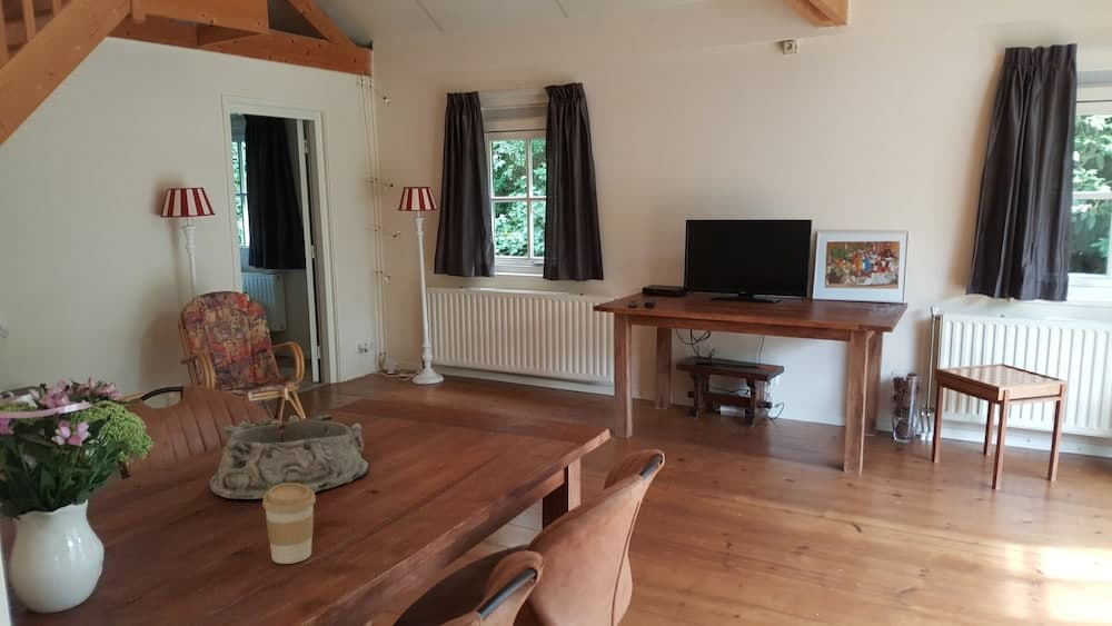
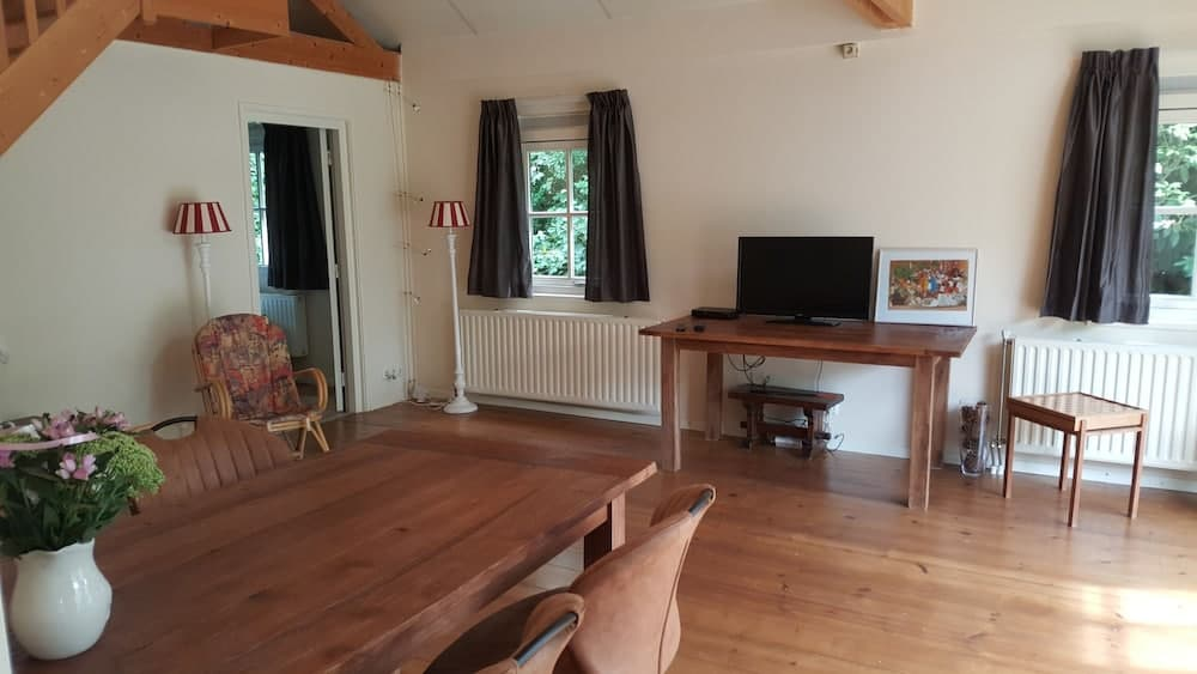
- coffee cup [261,484,317,565]
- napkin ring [208,414,370,500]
